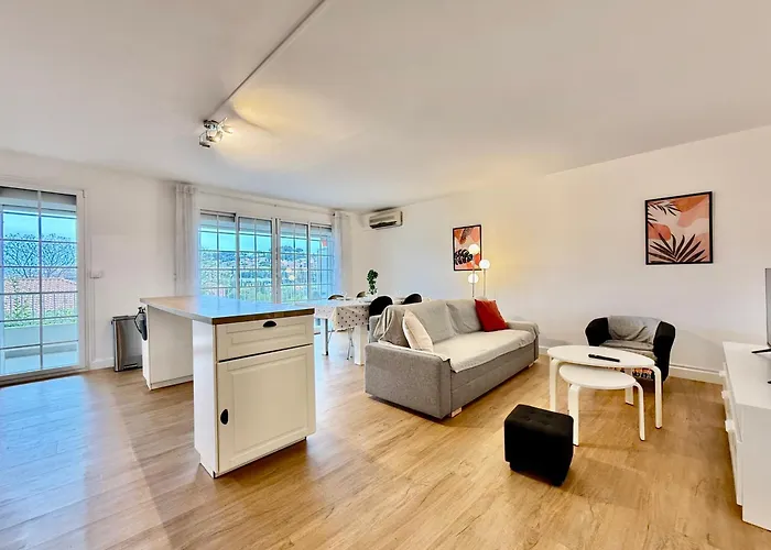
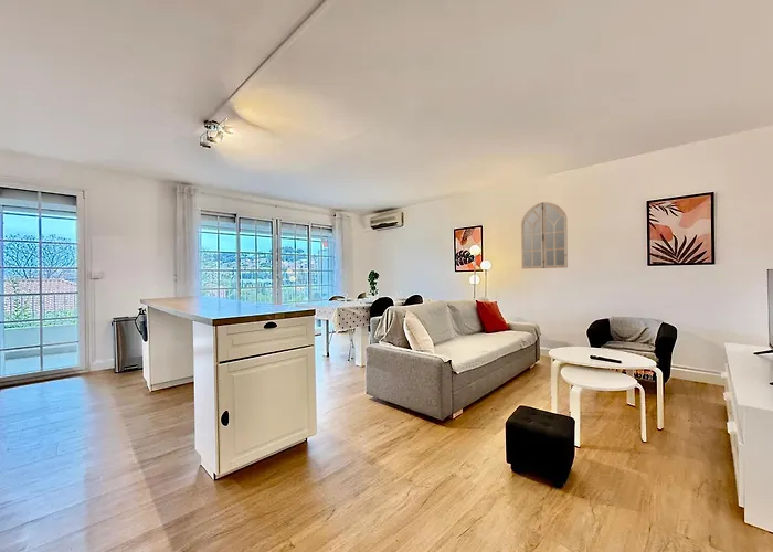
+ home mirror [520,201,569,269]
